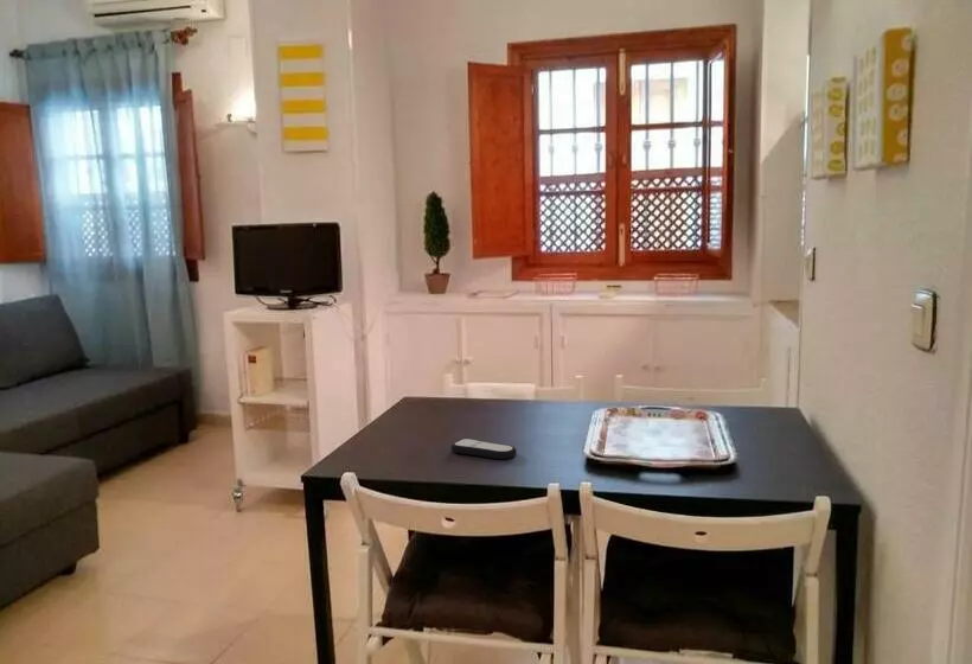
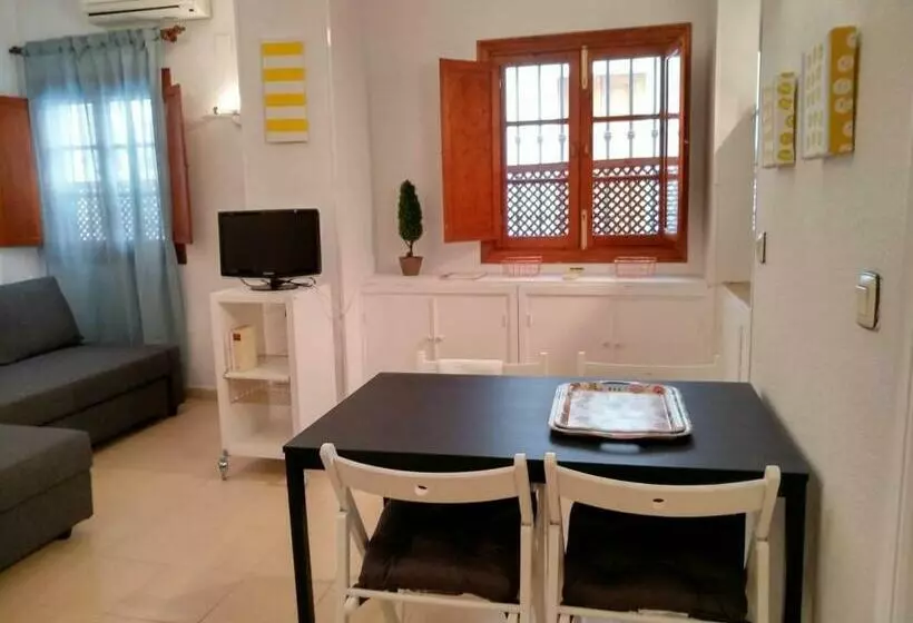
- remote control [449,438,518,460]
